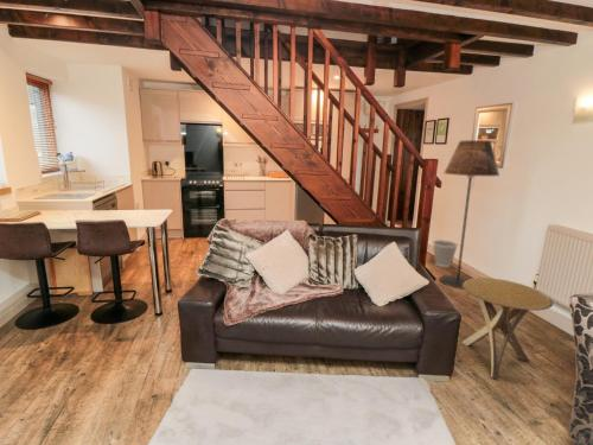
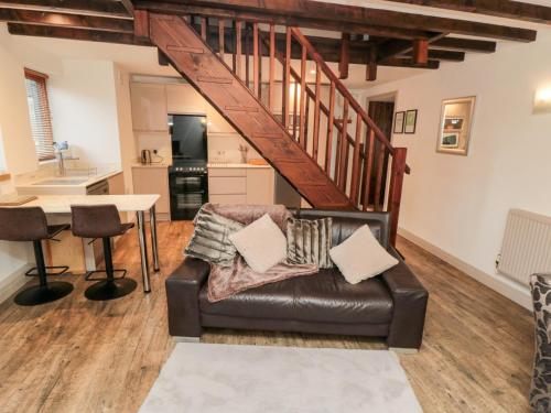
- floor lamp [439,139,500,291]
- side table [460,276,554,381]
- wastebasket [432,239,459,268]
